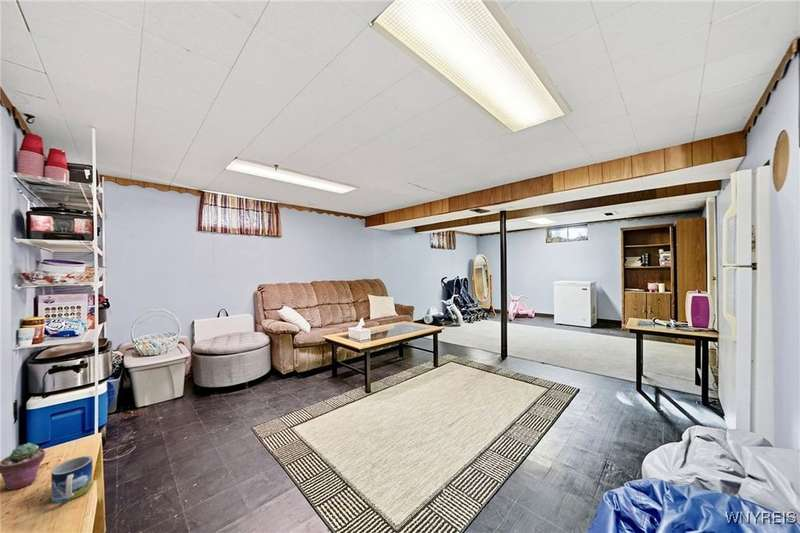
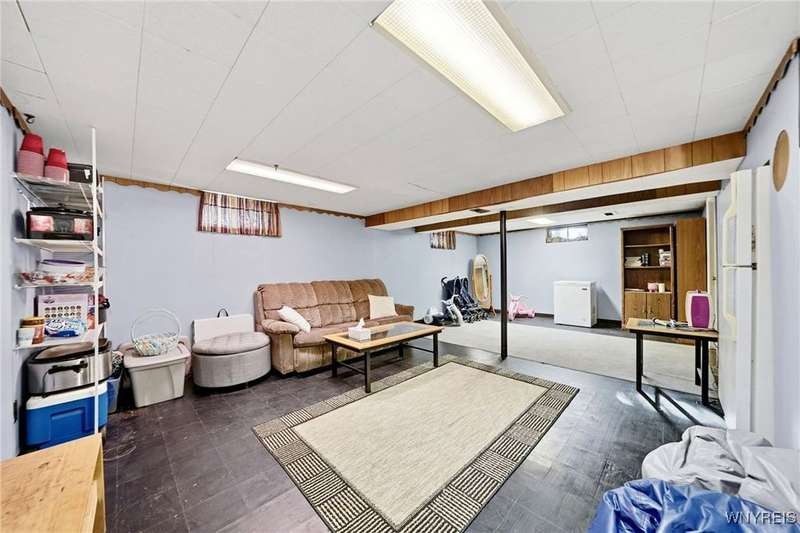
- mug [50,455,93,504]
- potted succulent [0,442,46,491]
